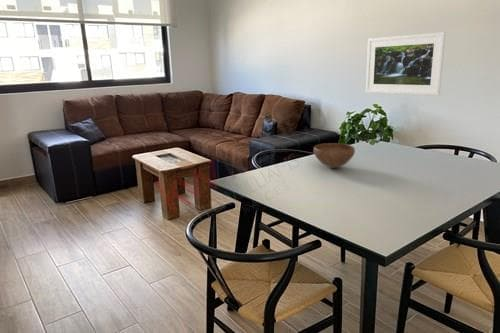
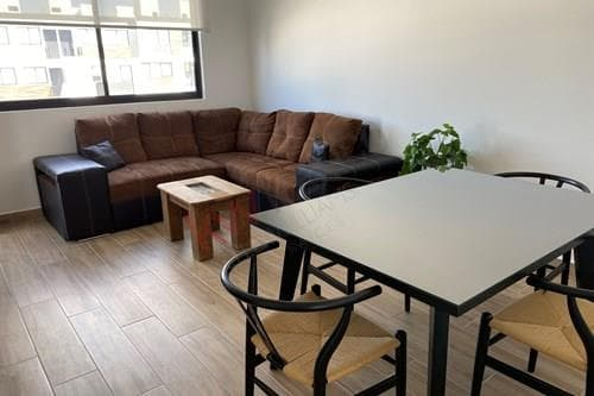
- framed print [365,31,447,96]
- bowl [313,142,356,169]
